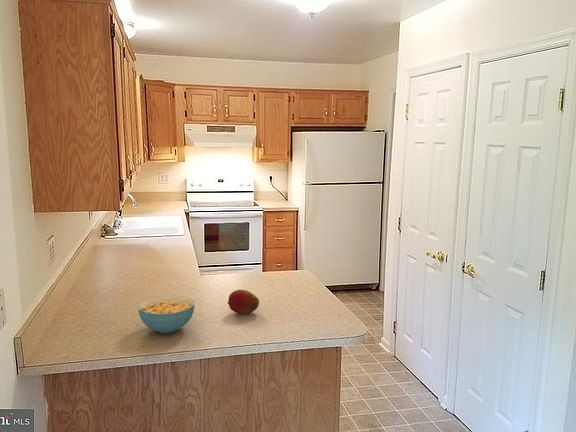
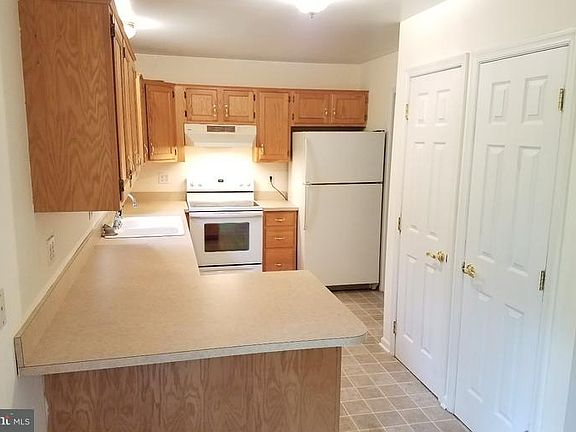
- cereal bowl [137,295,196,334]
- fruit [227,289,260,315]
